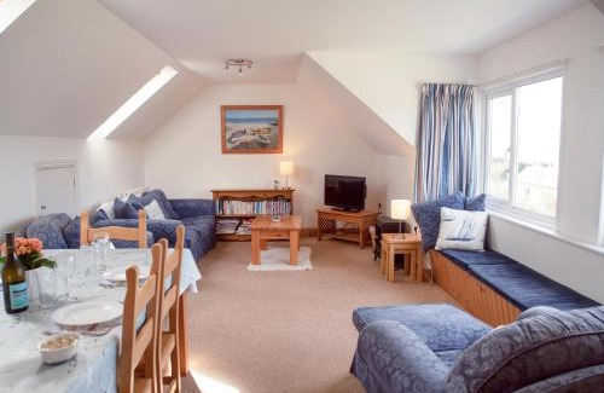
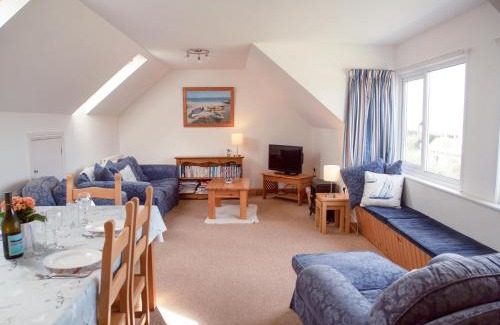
- legume [30,331,85,365]
